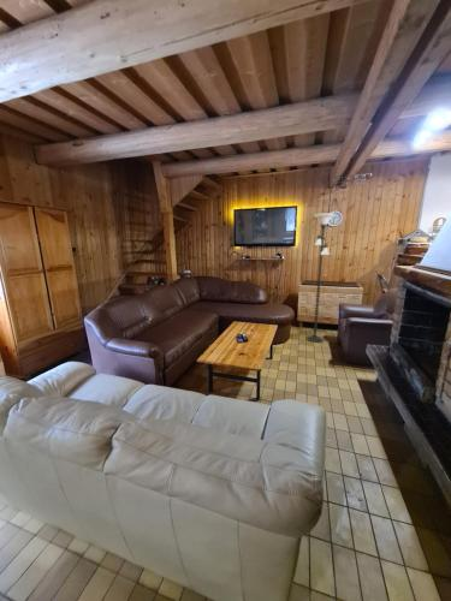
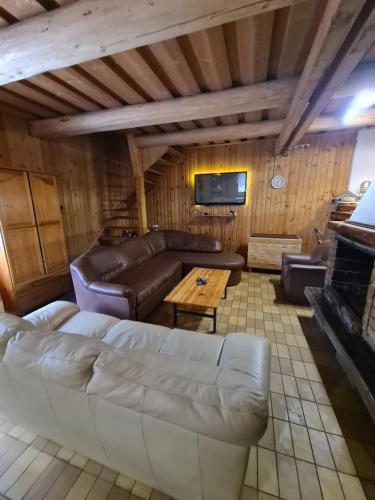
- floor lamp [304,213,336,344]
